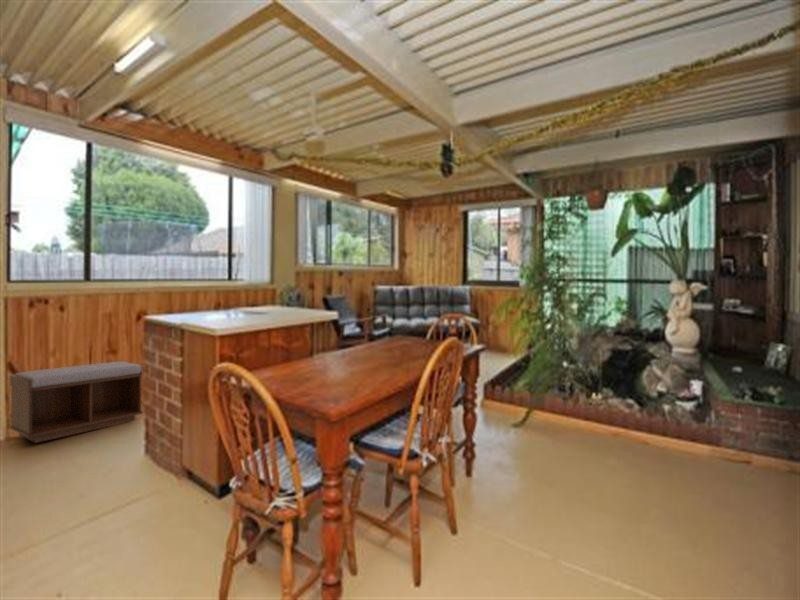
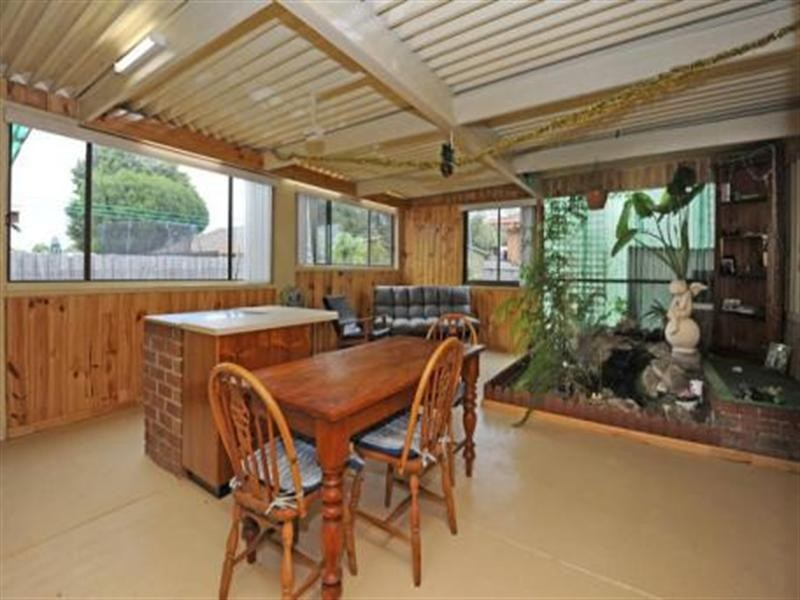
- bench [8,361,144,444]
